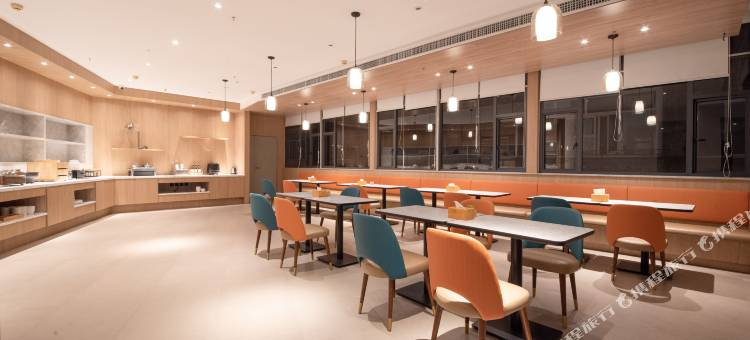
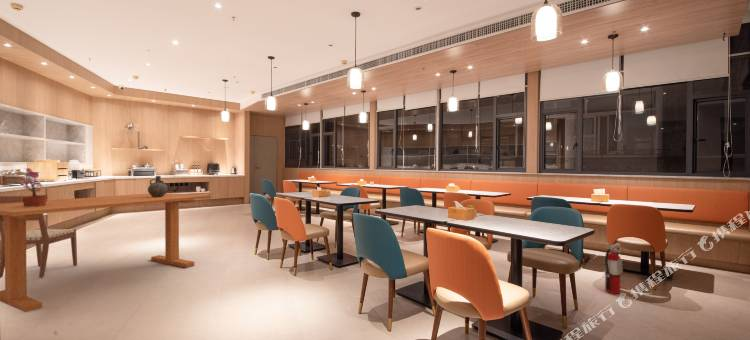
+ fire extinguisher [604,242,624,295]
+ ceramic jug [147,175,169,197]
+ dining table [0,192,212,313]
+ chair [0,194,78,279]
+ potted plant [21,167,58,207]
